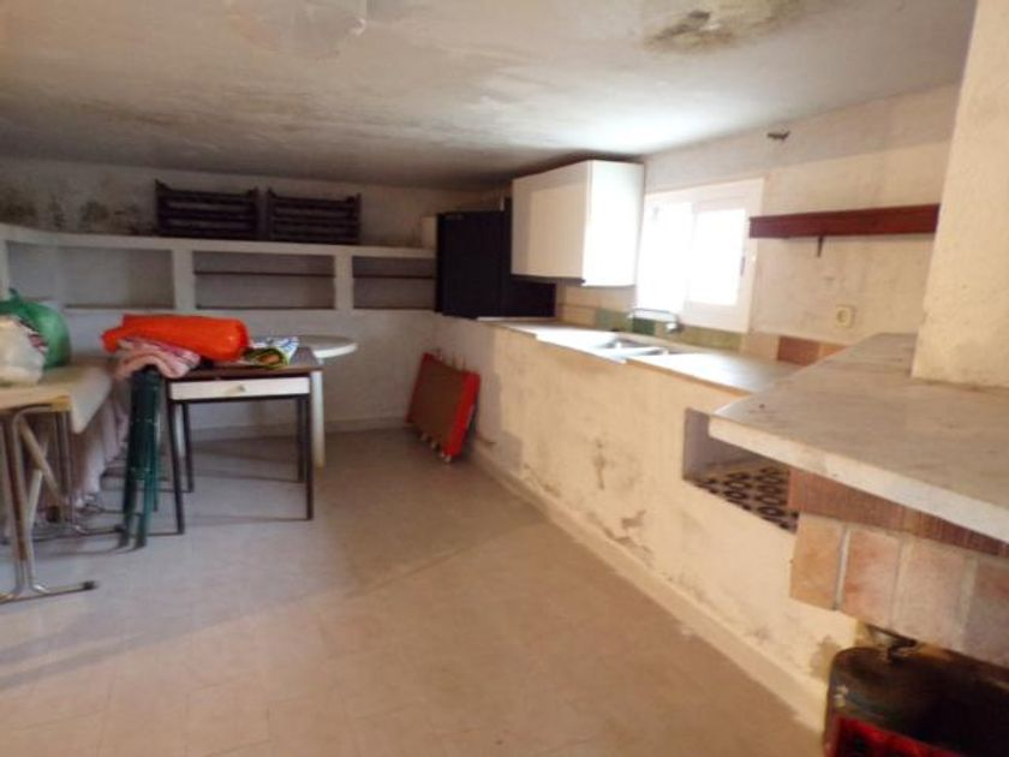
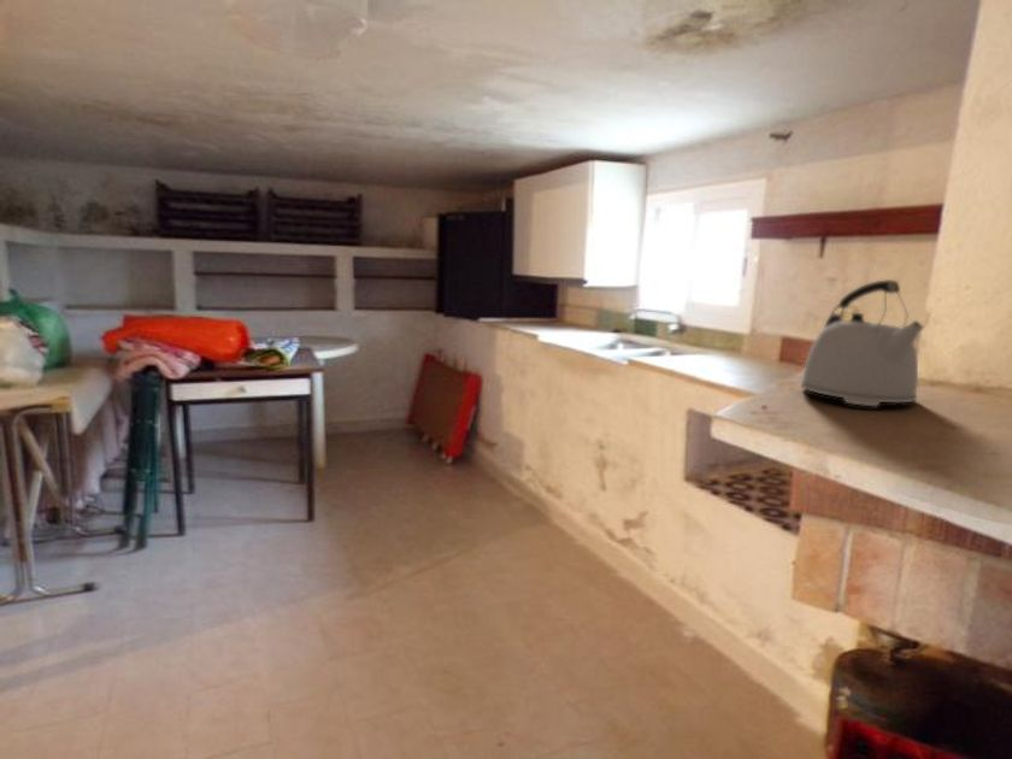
+ kettle [799,278,925,407]
